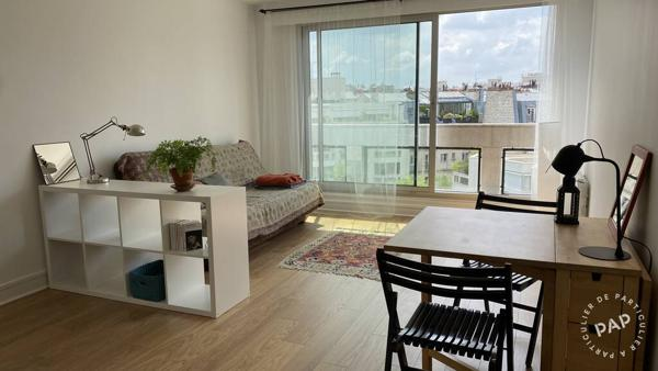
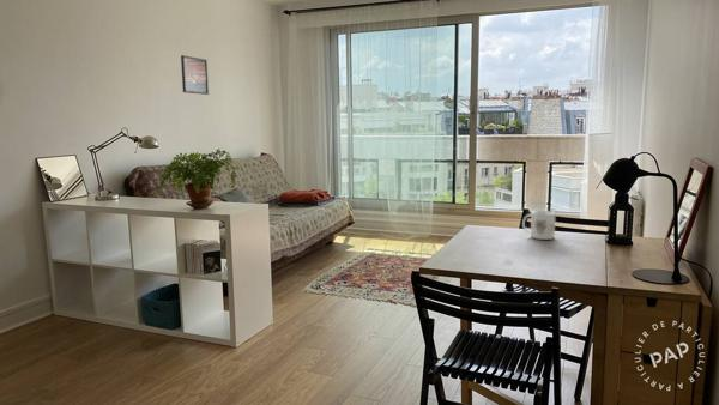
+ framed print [180,54,210,96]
+ mug [521,210,556,241]
